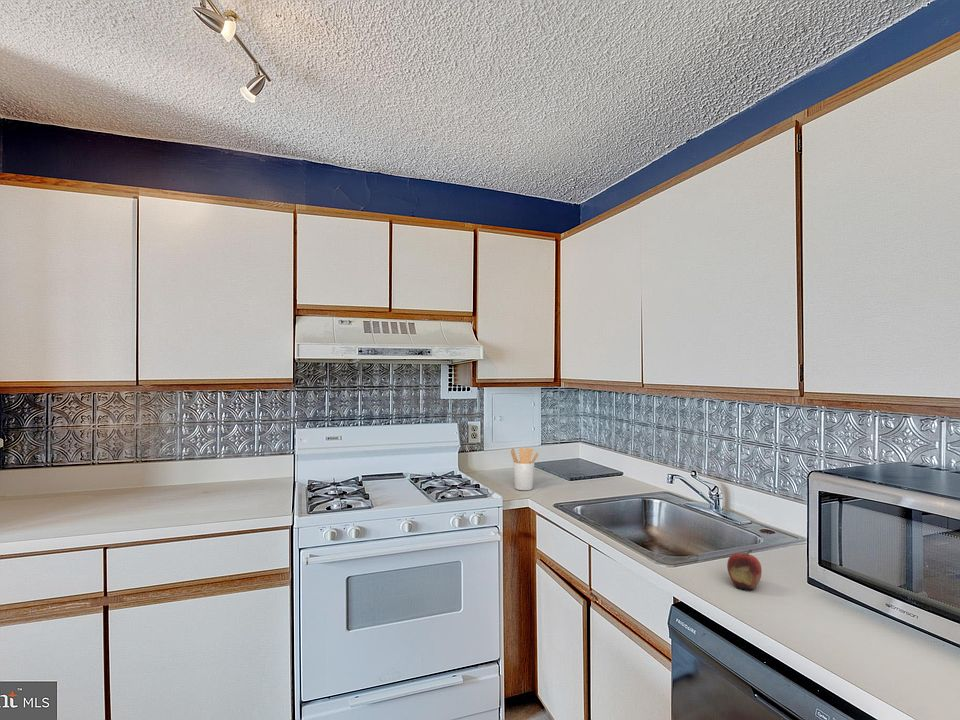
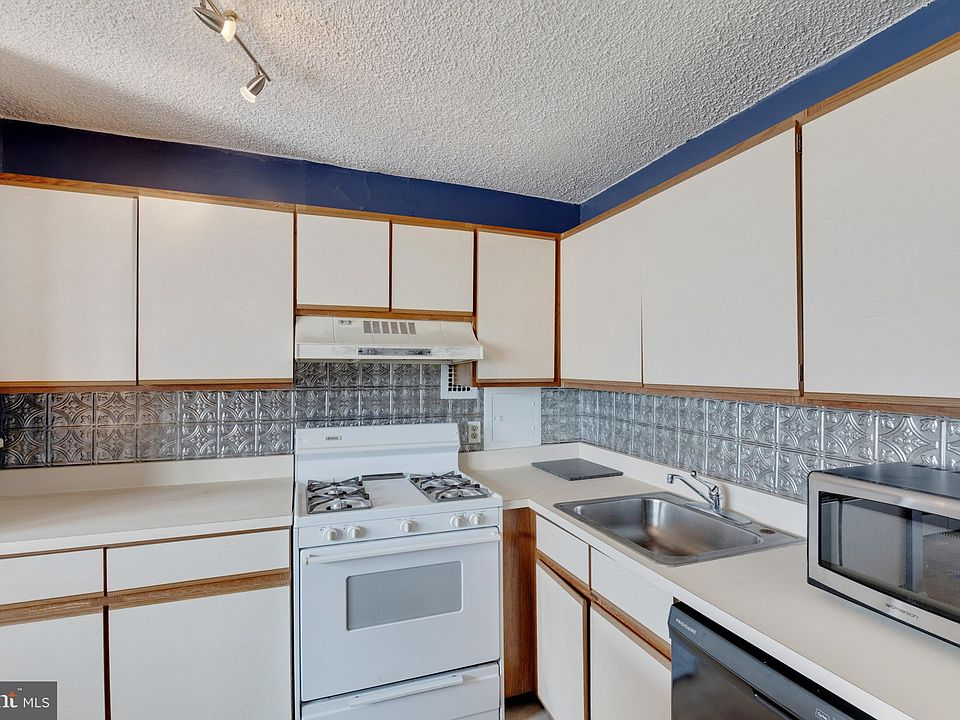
- fruit [726,549,763,590]
- utensil holder [510,446,540,491]
